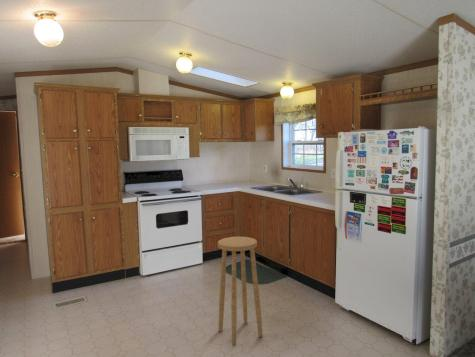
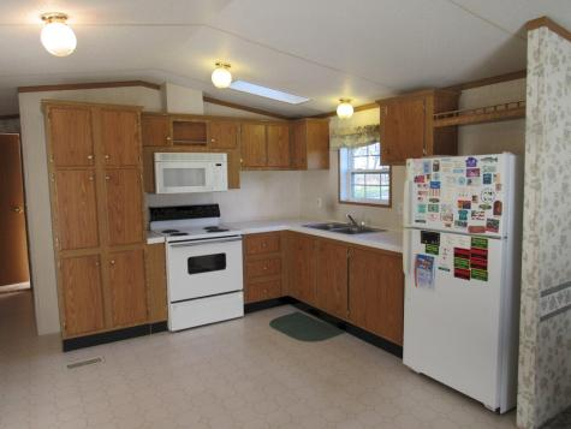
- stool [217,236,264,347]
